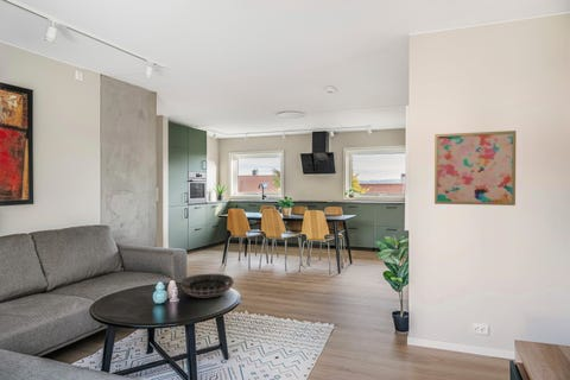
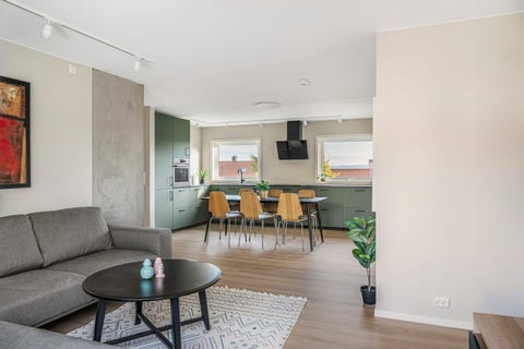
- wall art [433,129,517,207]
- decorative bowl [179,273,235,298]
